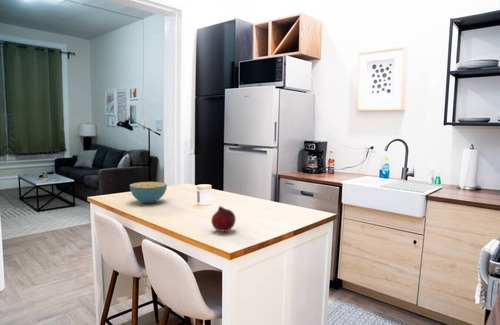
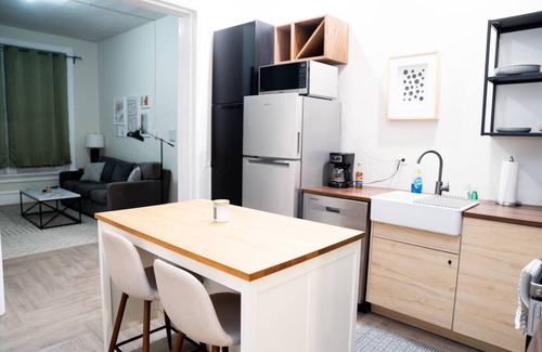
- cereal bowl [129,181,168,204]
- fruit [210,205,237,233]
